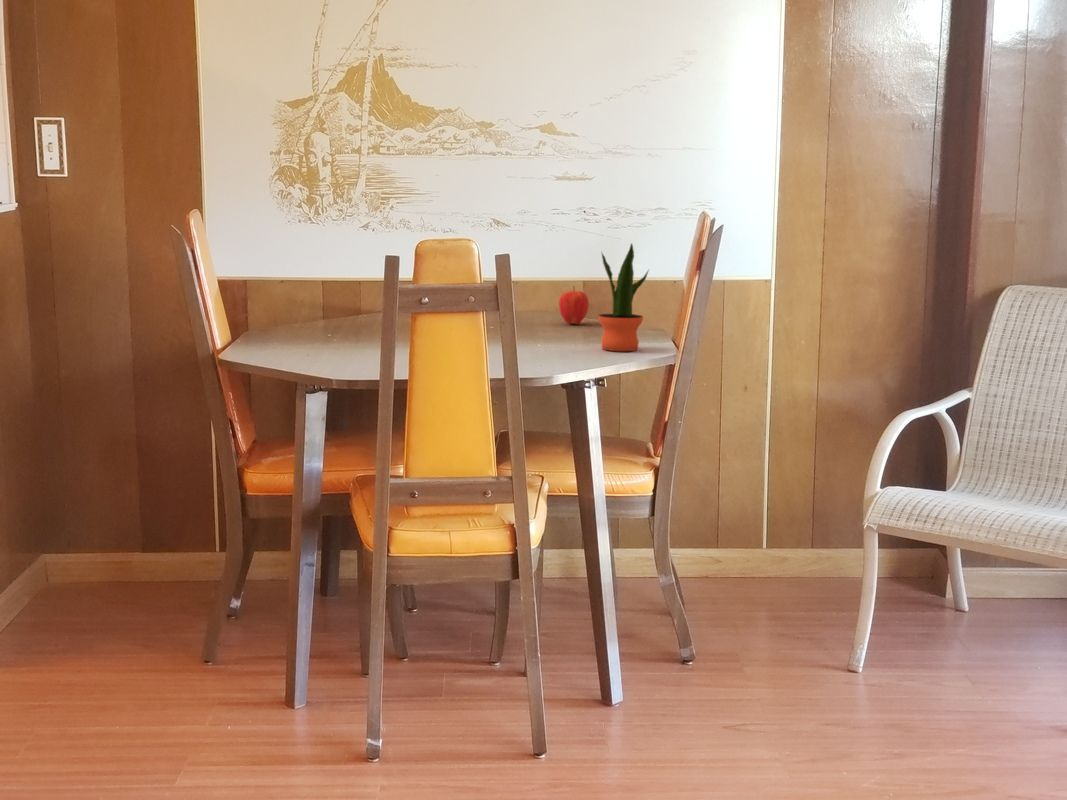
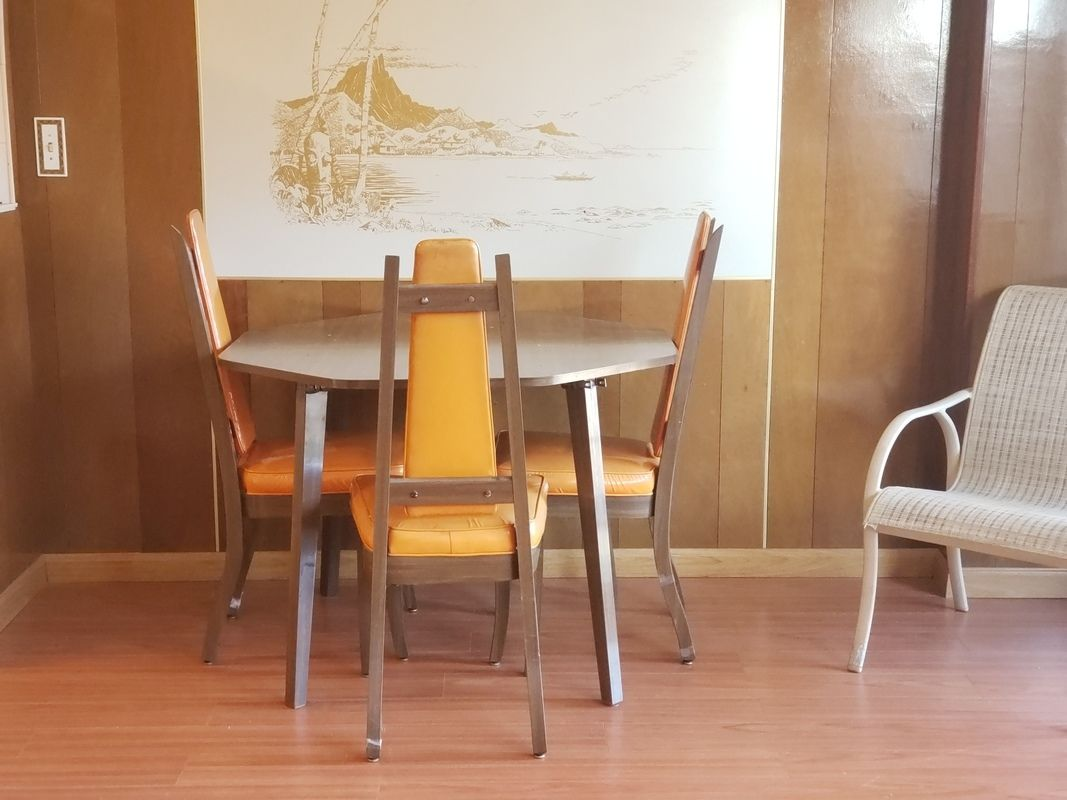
- potted plant [597,242,650,352]
- apple [558,285,590,325]
